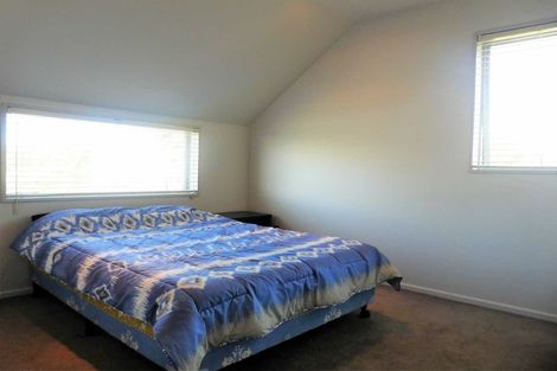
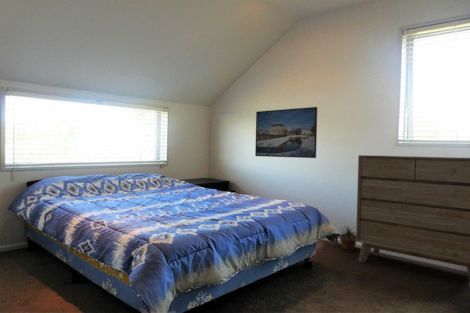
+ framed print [254,106,318,159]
+ dresser [355,154,470,281]
+ potted plant [338,225,357,251]
